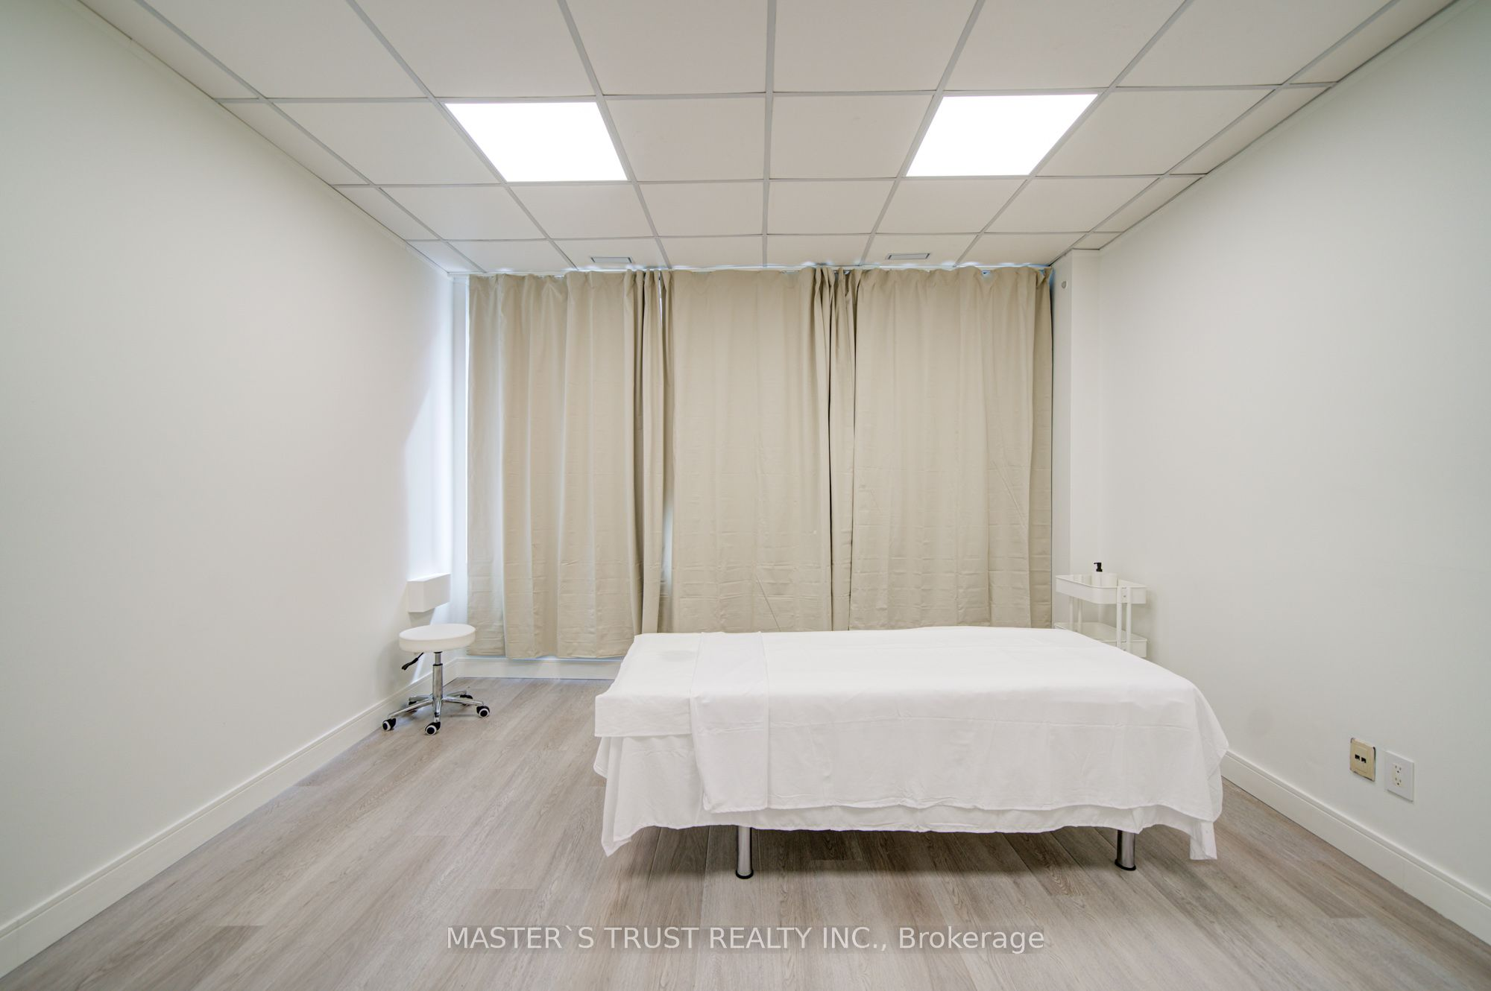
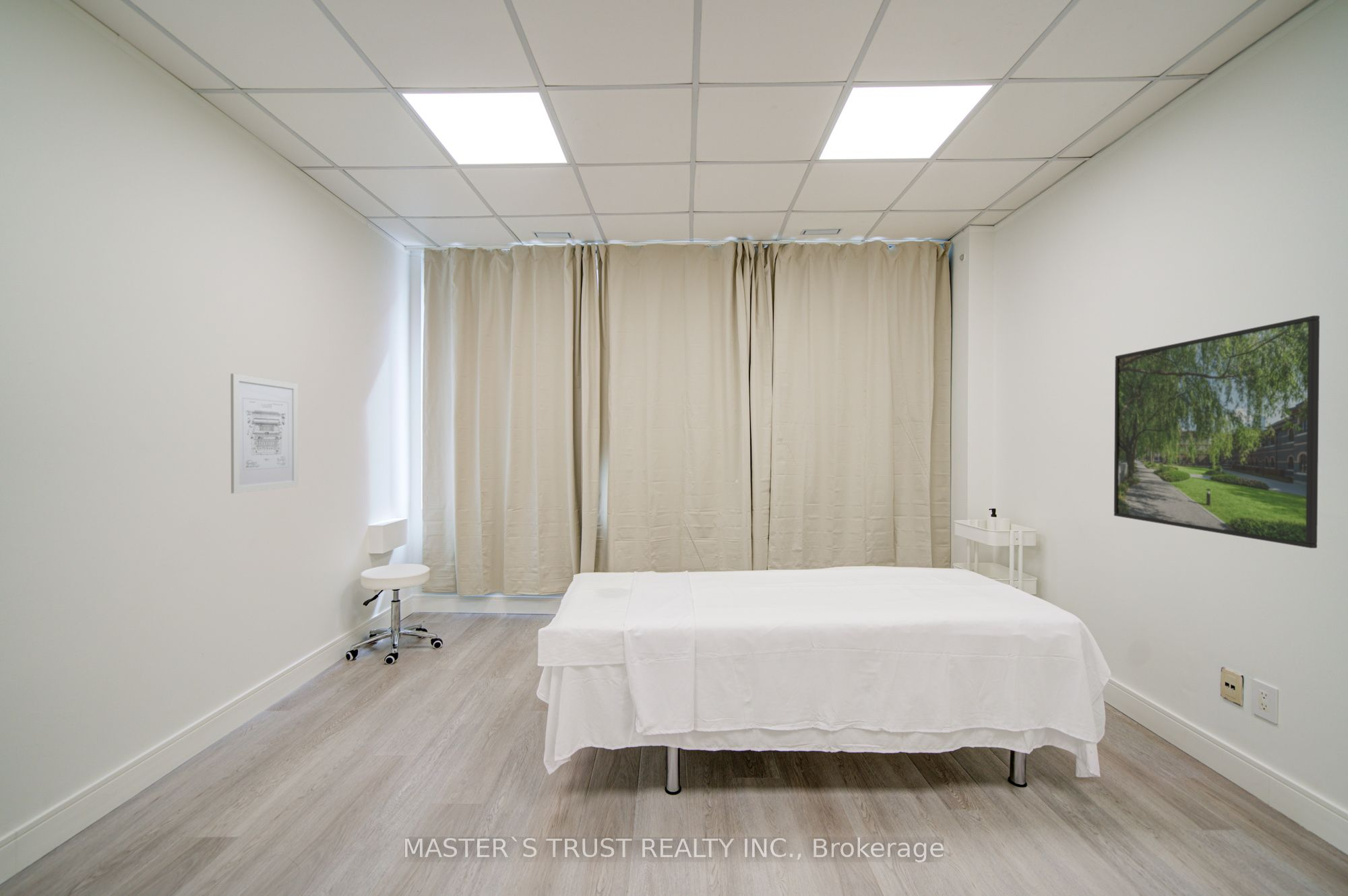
+ wall art [230,373,299,494]
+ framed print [1113,315,1320,549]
